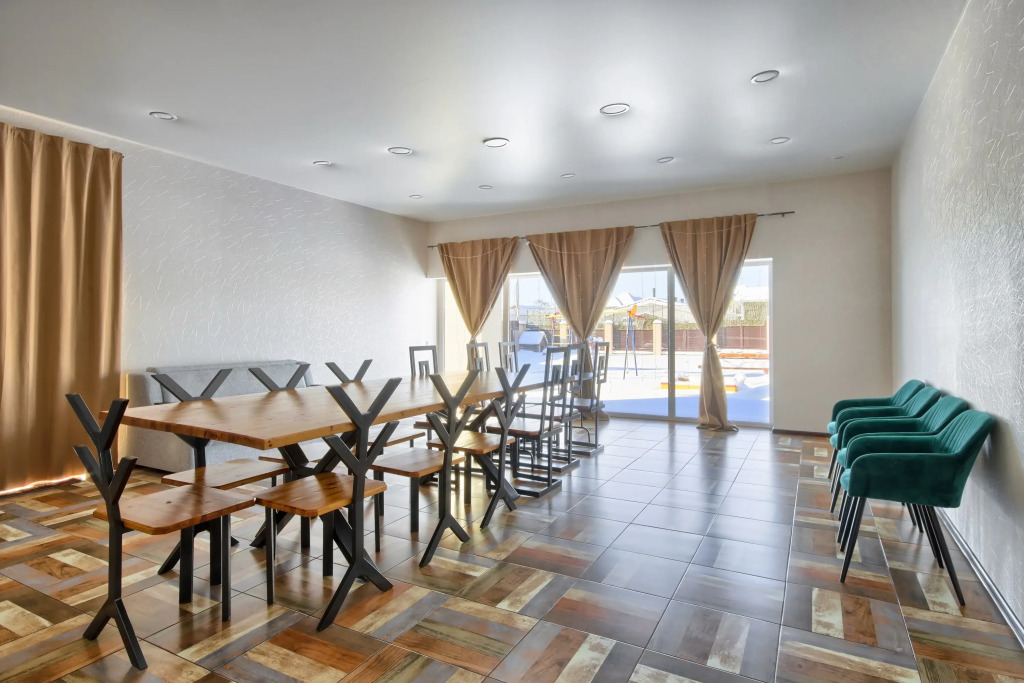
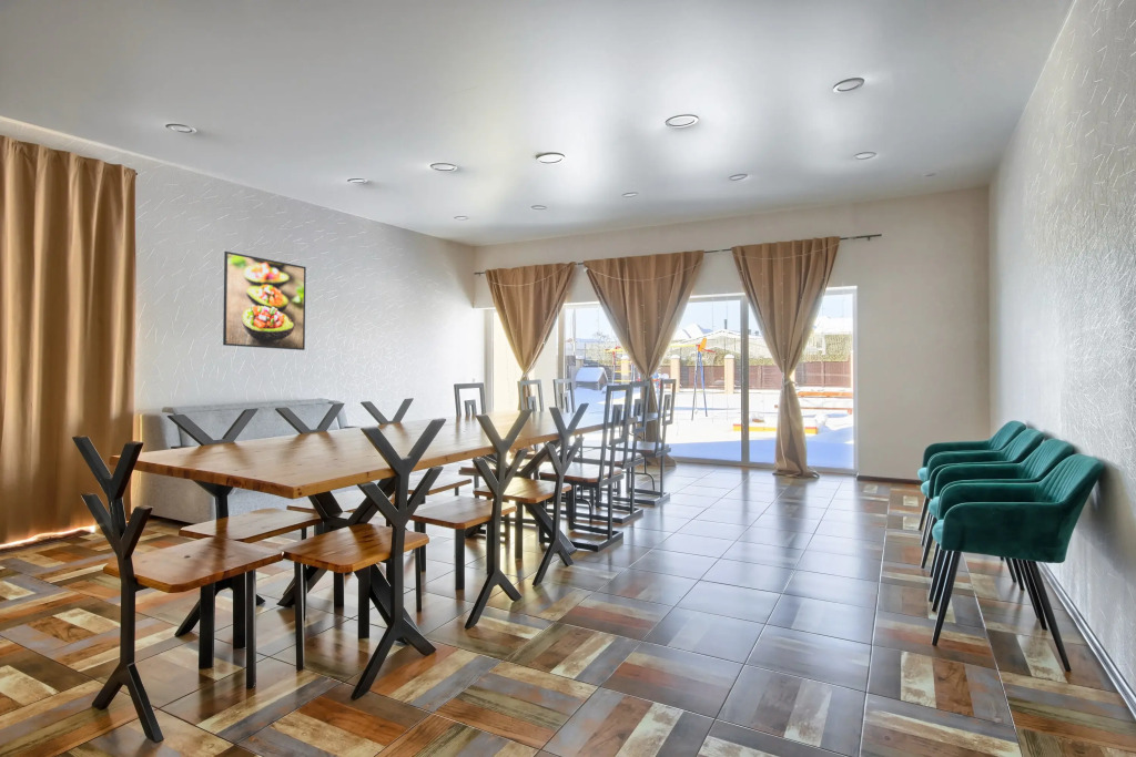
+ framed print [222,250,307,351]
